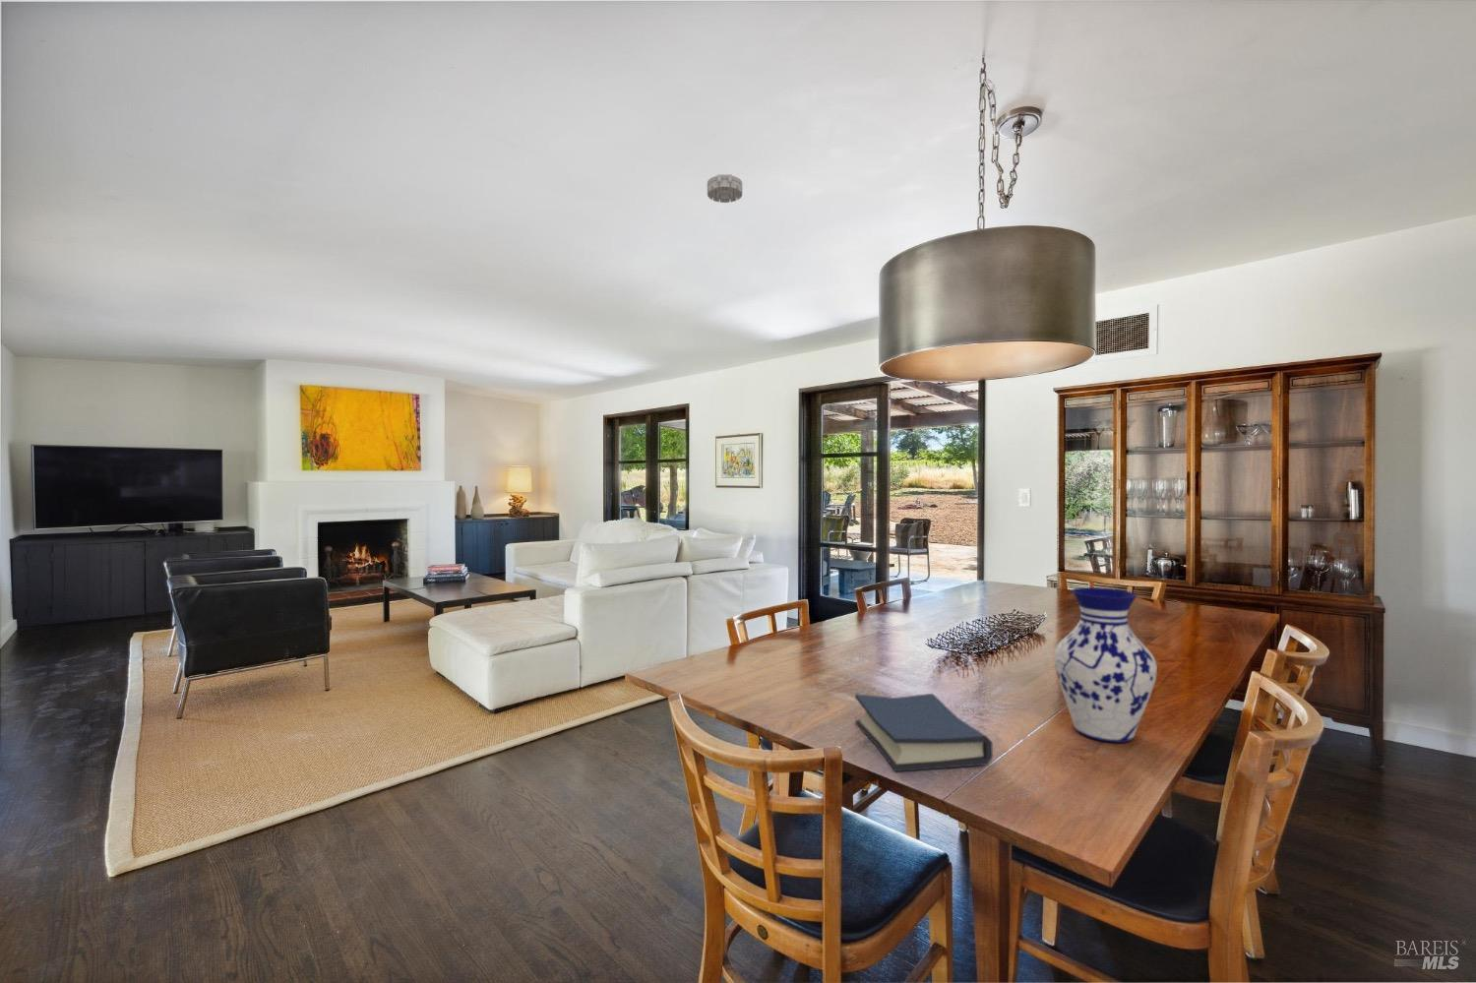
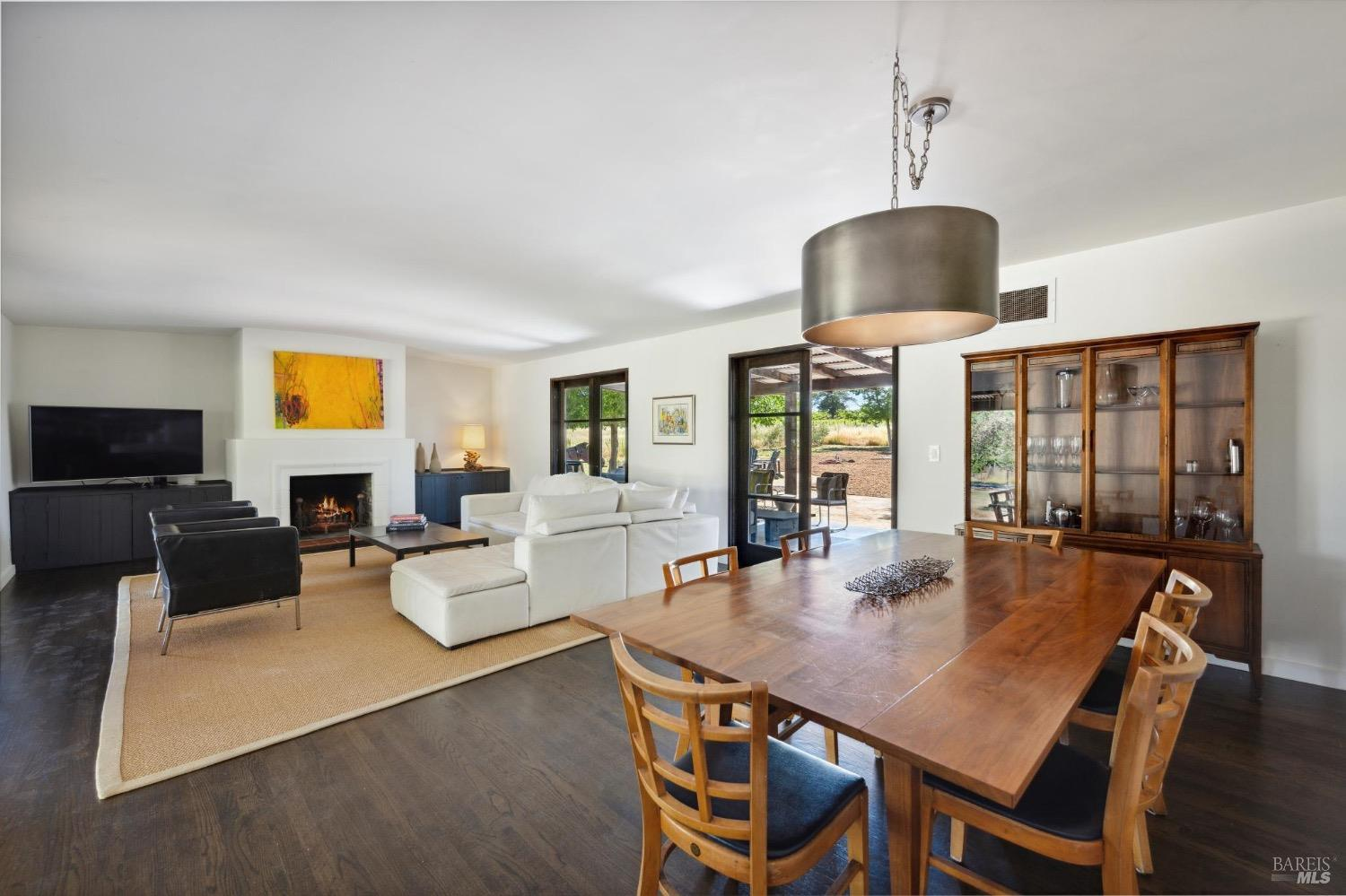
- hardback book [854,692,994,772]
- vase [1053,587,1158,744]
- smoke detector [706,173,742,204]
